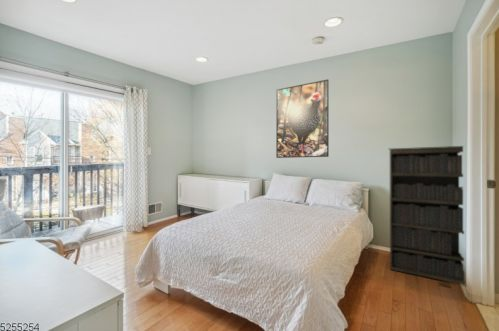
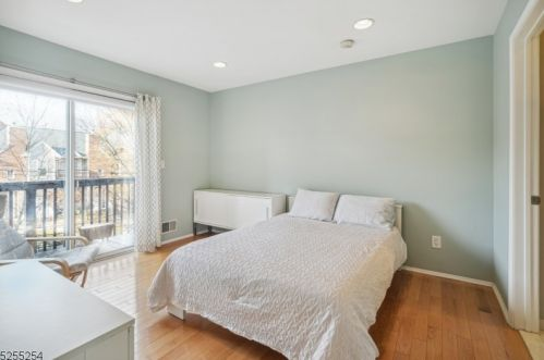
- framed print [275,78,330,159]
- bookshelf [387,145,466,286]
